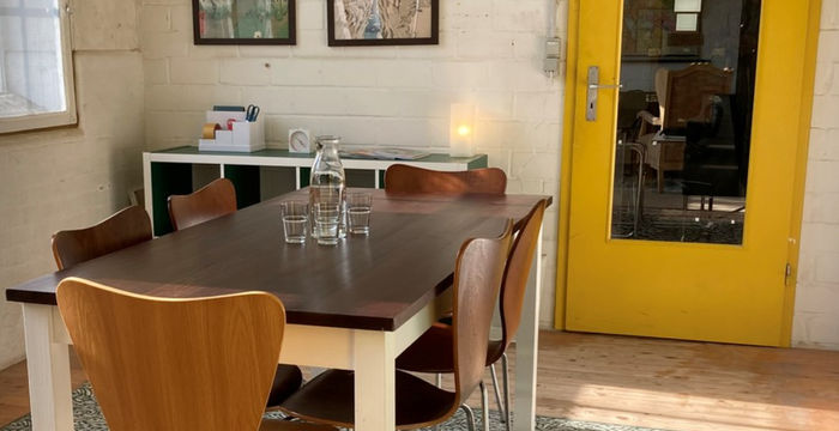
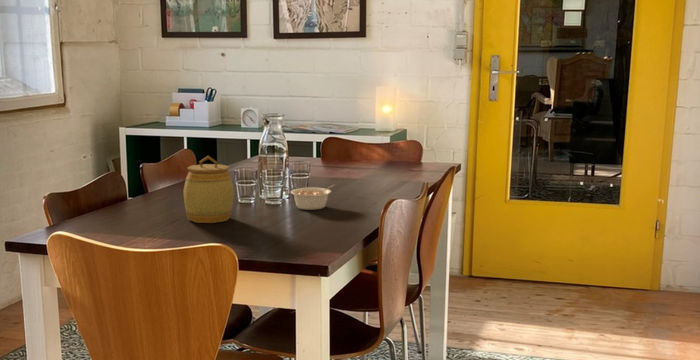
+ jar [182,155,235,224]
+ legume [290,184,335,211]
